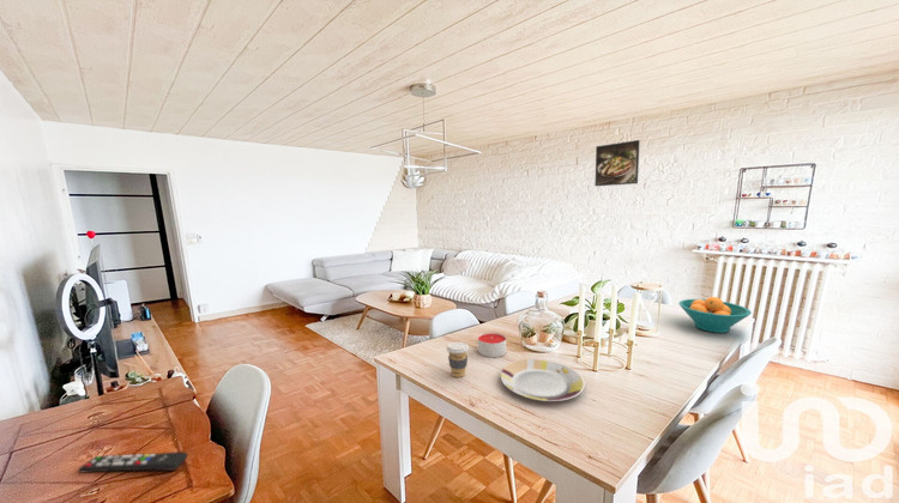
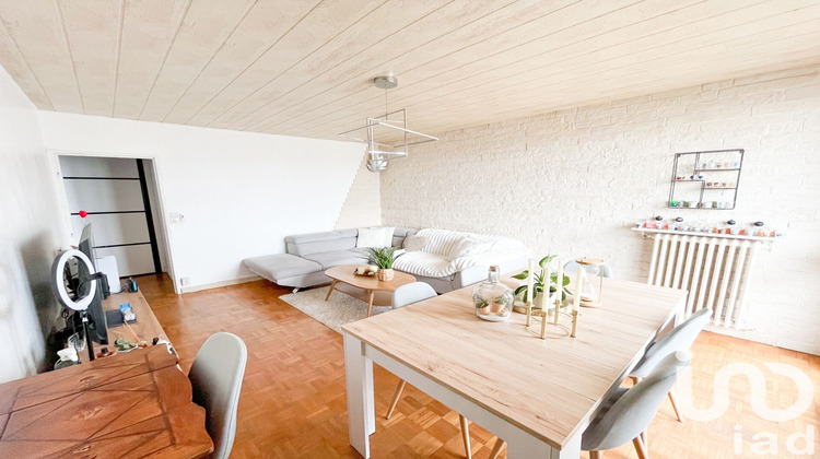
- coffee cup [446,340,470,378]
- plate [500,358,586,402]
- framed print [595,139,641,187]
- candle [477,332,507,358]
- remote control [77,450,189,473]
- fruit bowl [677,296,753,334]
